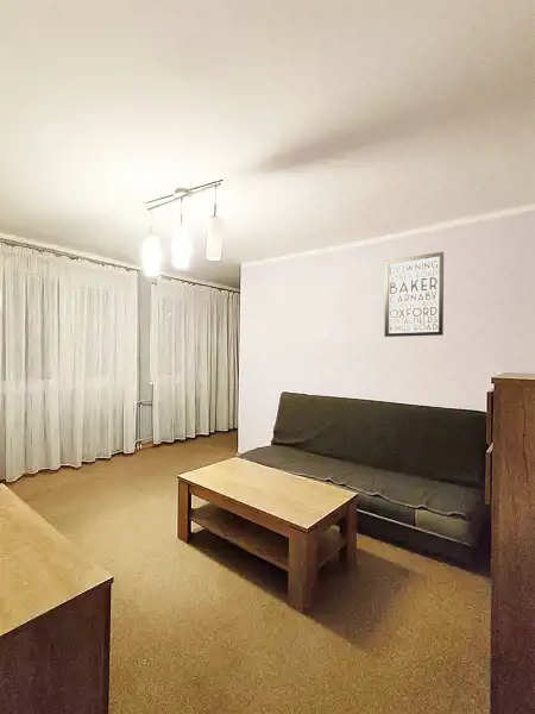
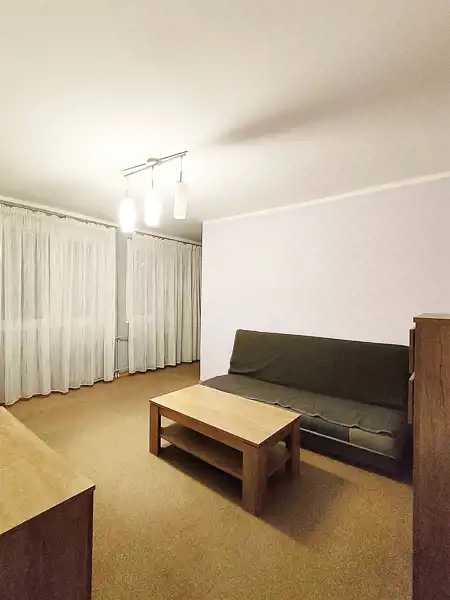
- wall art [384,251,445,338]
